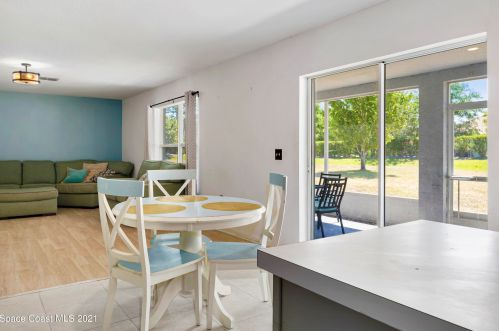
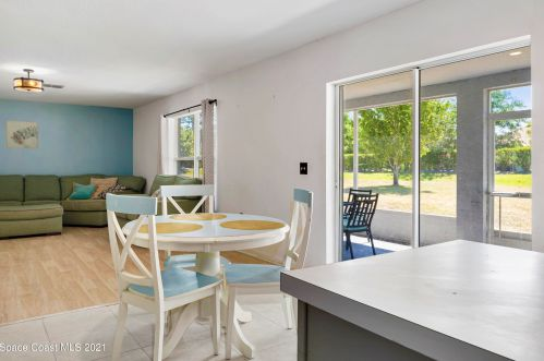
+ wall art [4,119,39,151]
